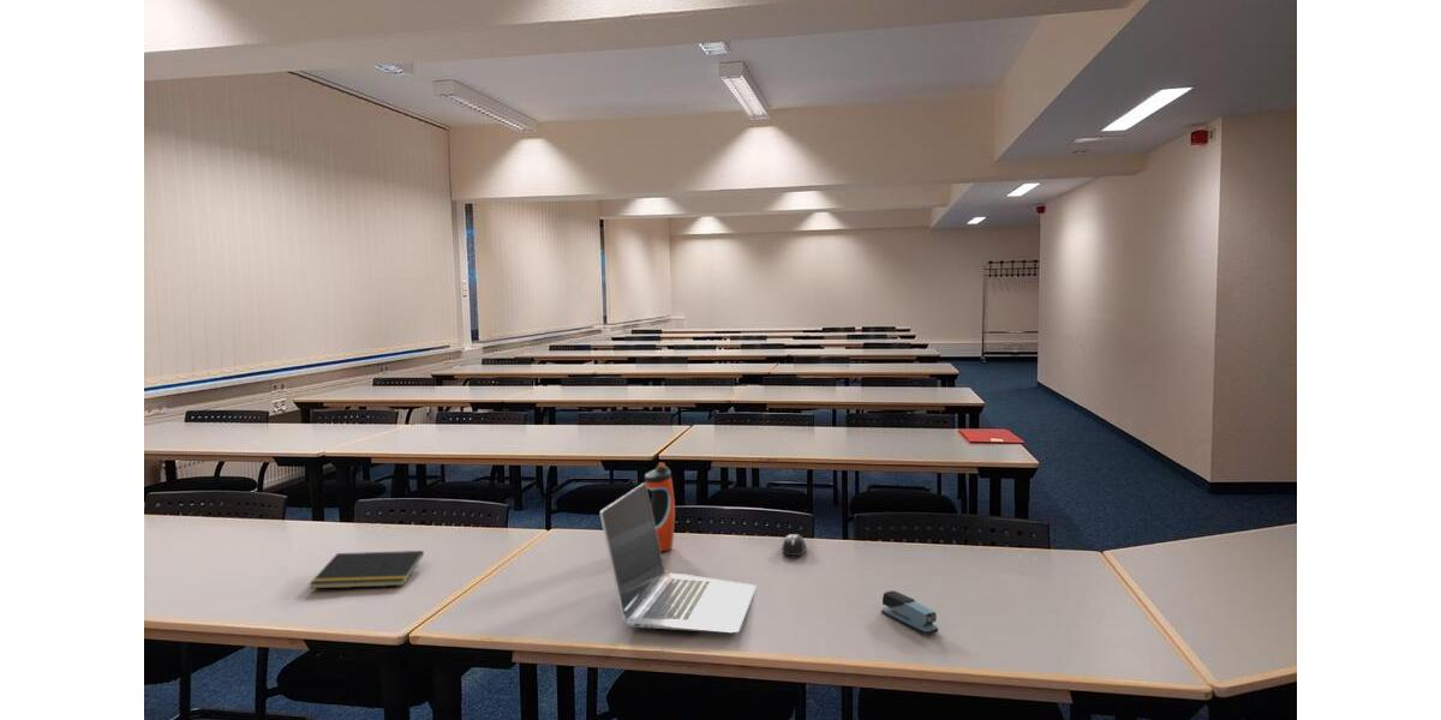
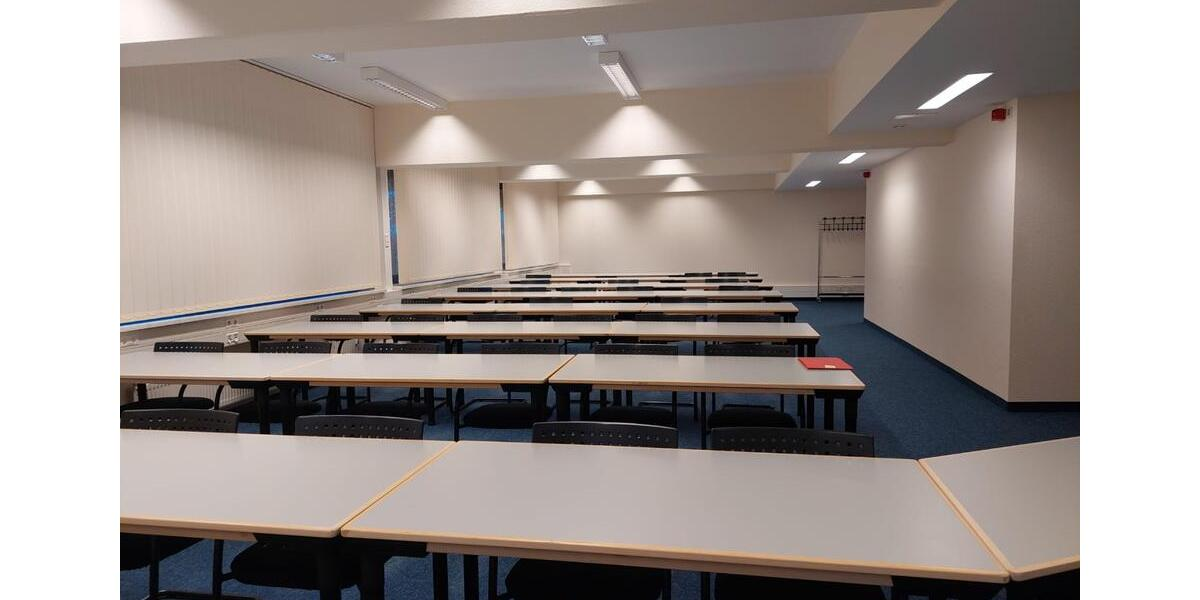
- water bottle [644,462,676,553]
- laptop [599,481,758,635]
- stapler [880,589,939,636]
- notepad [309,550,425,590]
- mouse [781,533,807,557]
